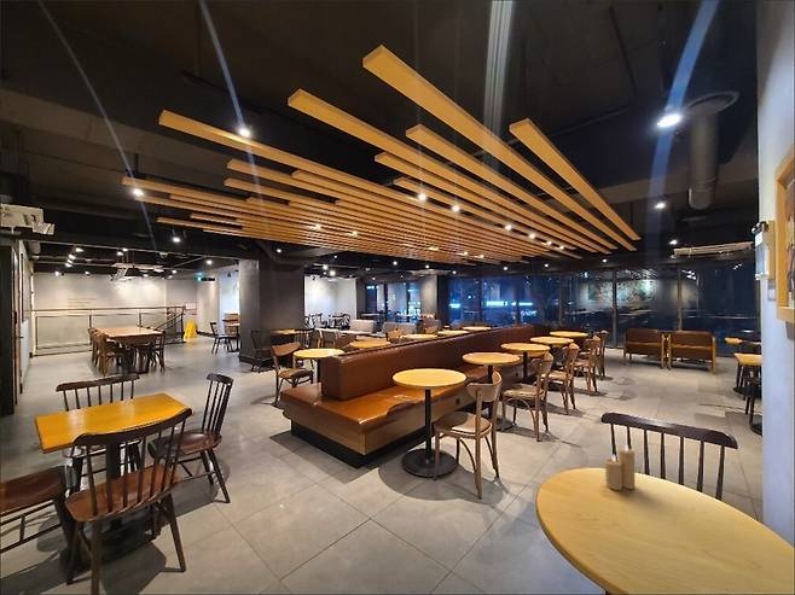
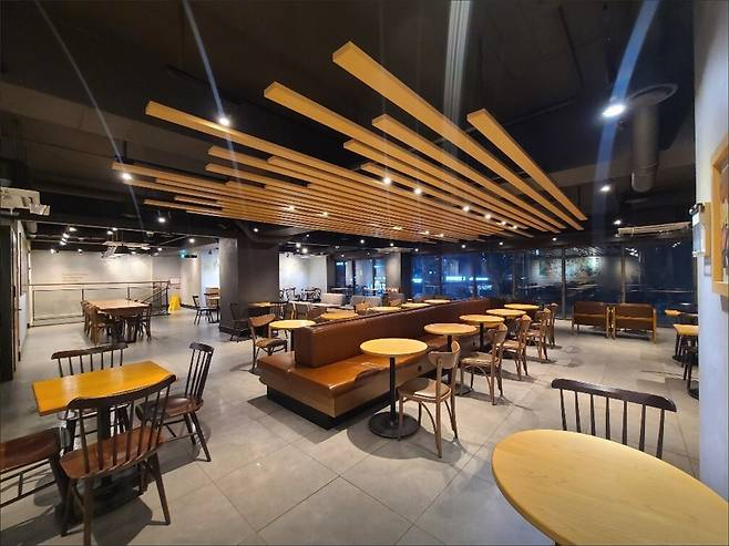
- candle [604,443,636,491]
